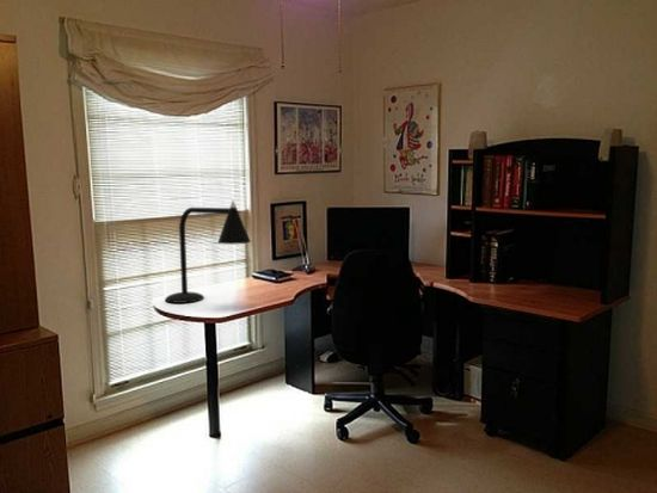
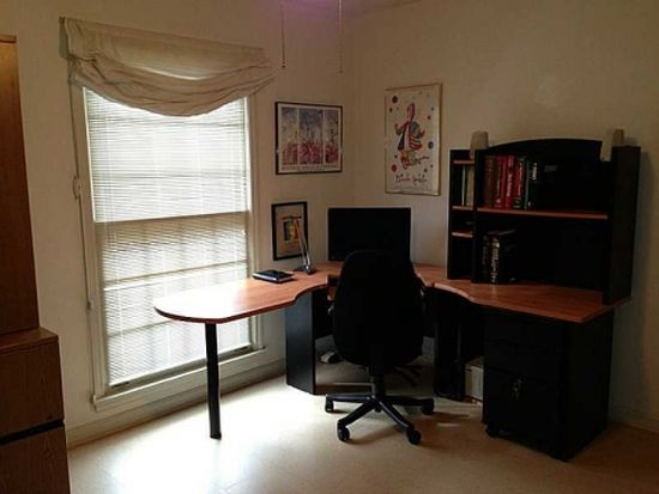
- desk lamp [164,199,252,304]
